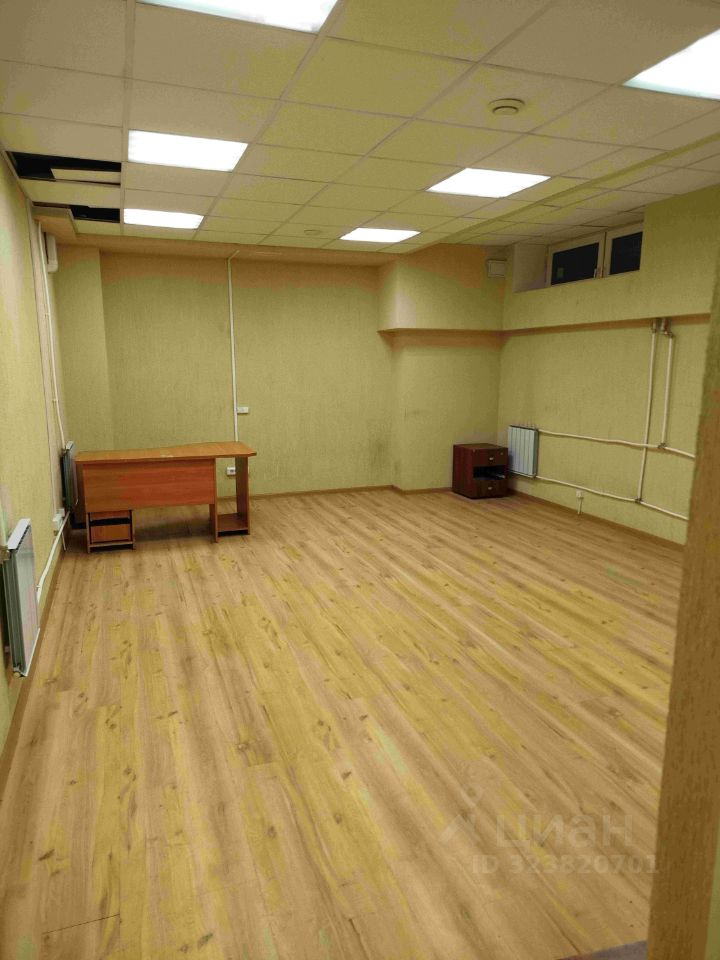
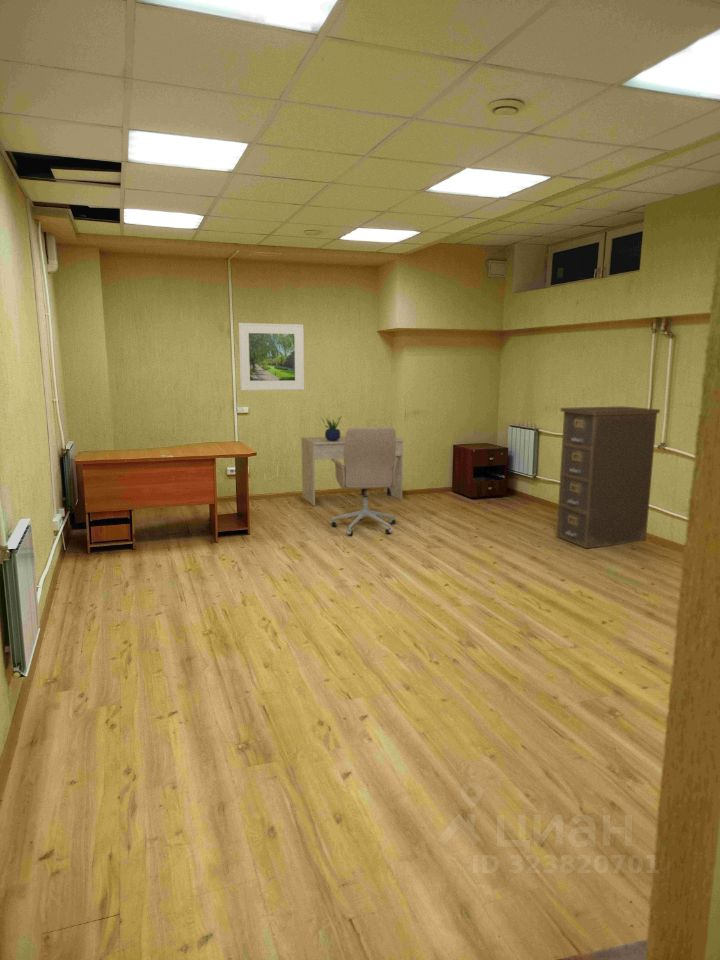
+ filing cabinet [556,405,661,549]
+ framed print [238,322,305,391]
+ potted plant [320,415,343,441]
+ office chair [330,426,398,537]
+ desk [300,435,405,507]
